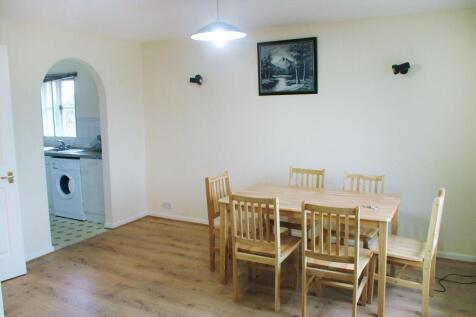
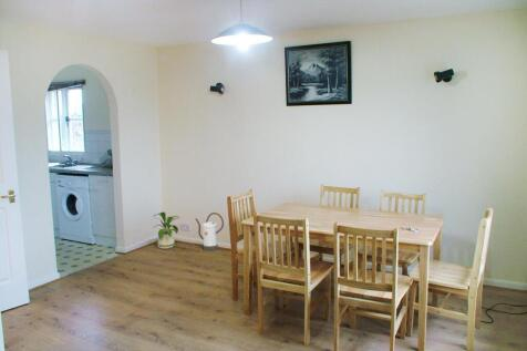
+ watering can [195,211,225,252]
+ house plant [152,211,180,250]
